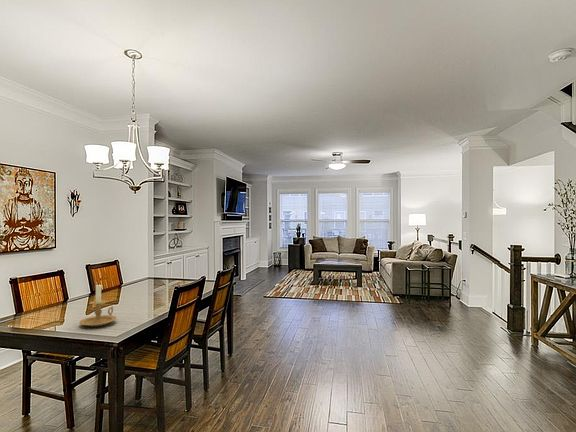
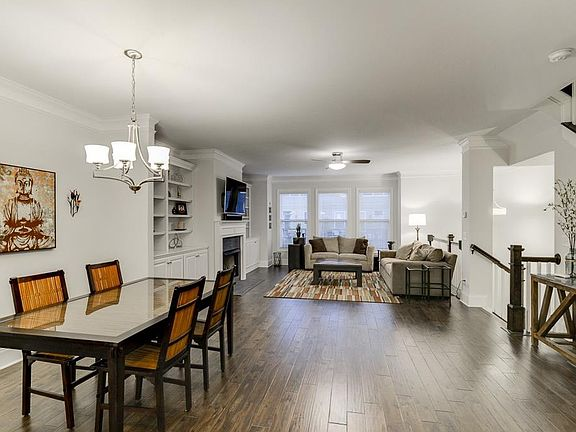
- candle holder [78,282,117,328]
